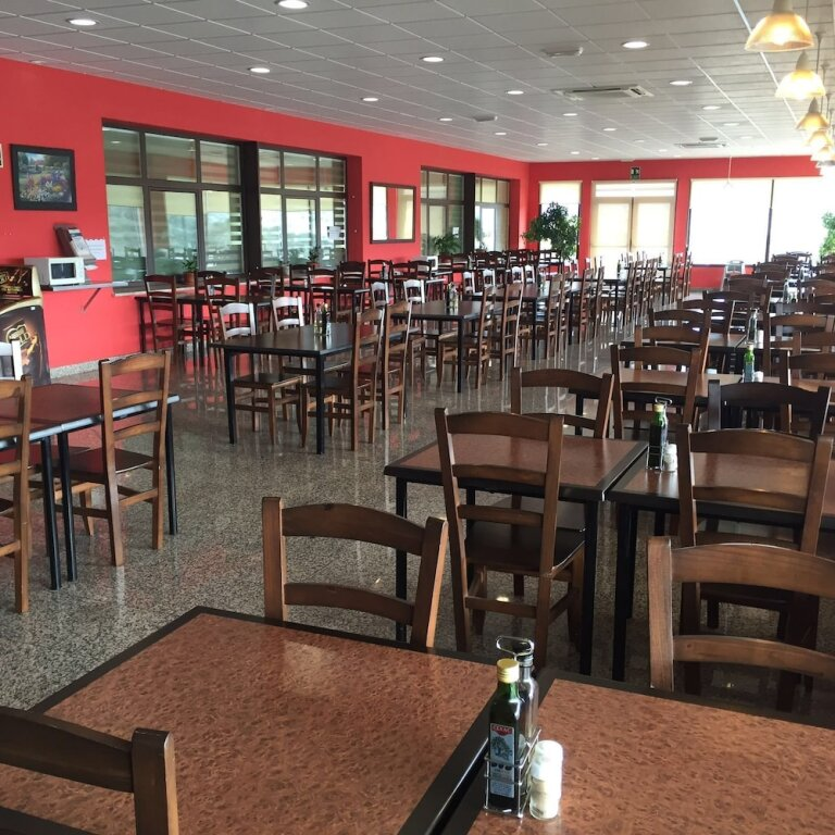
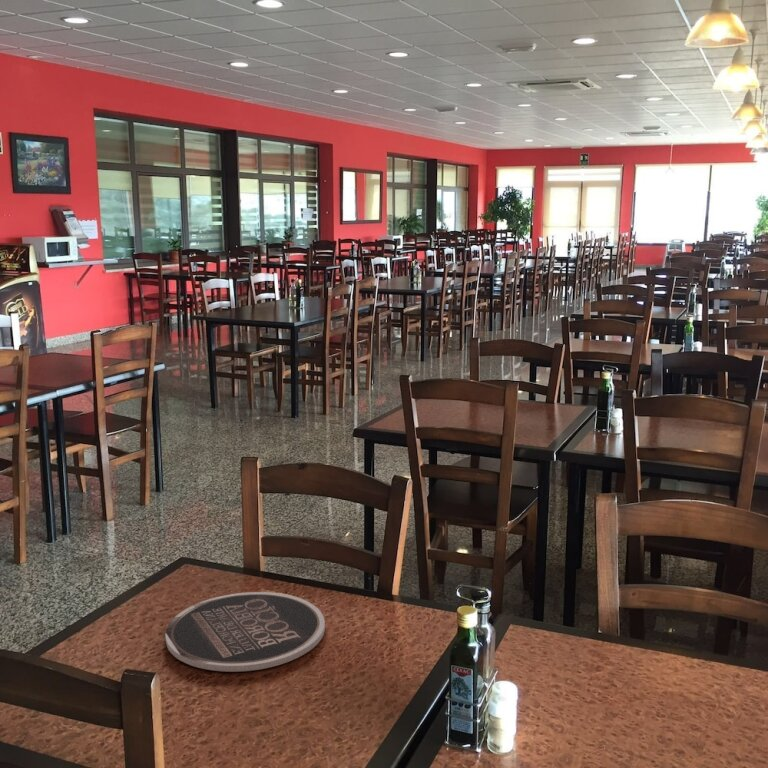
+ plate [164,591,326,673]
